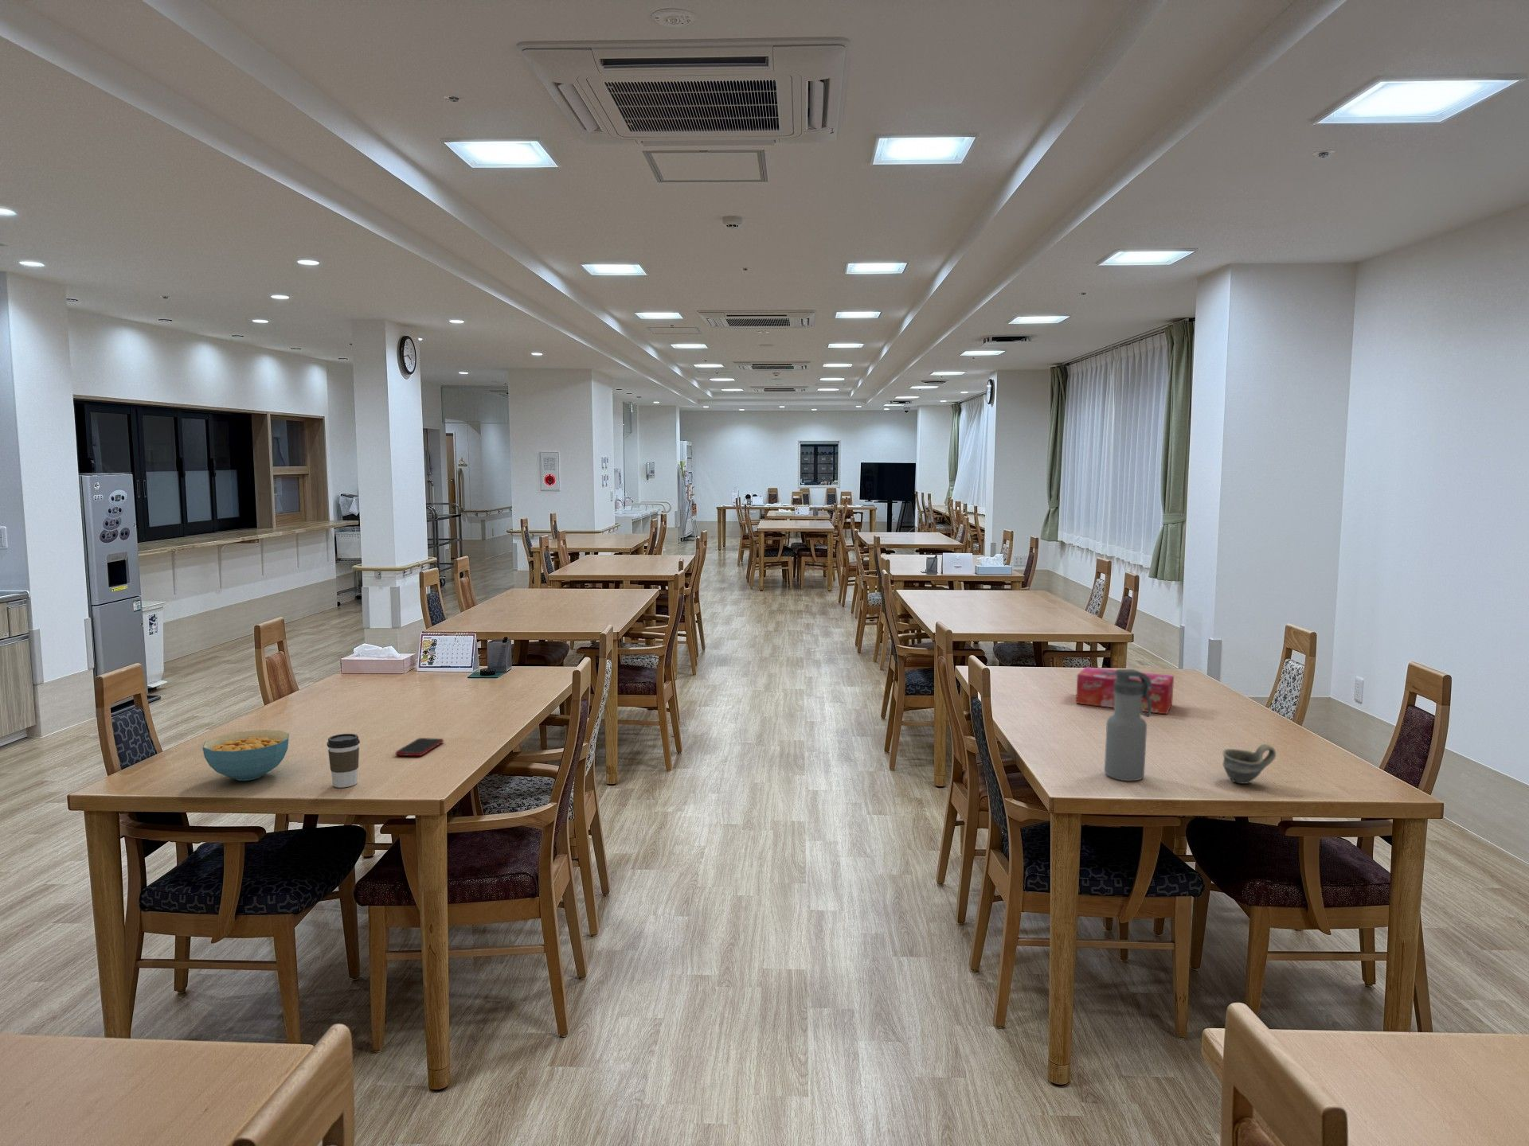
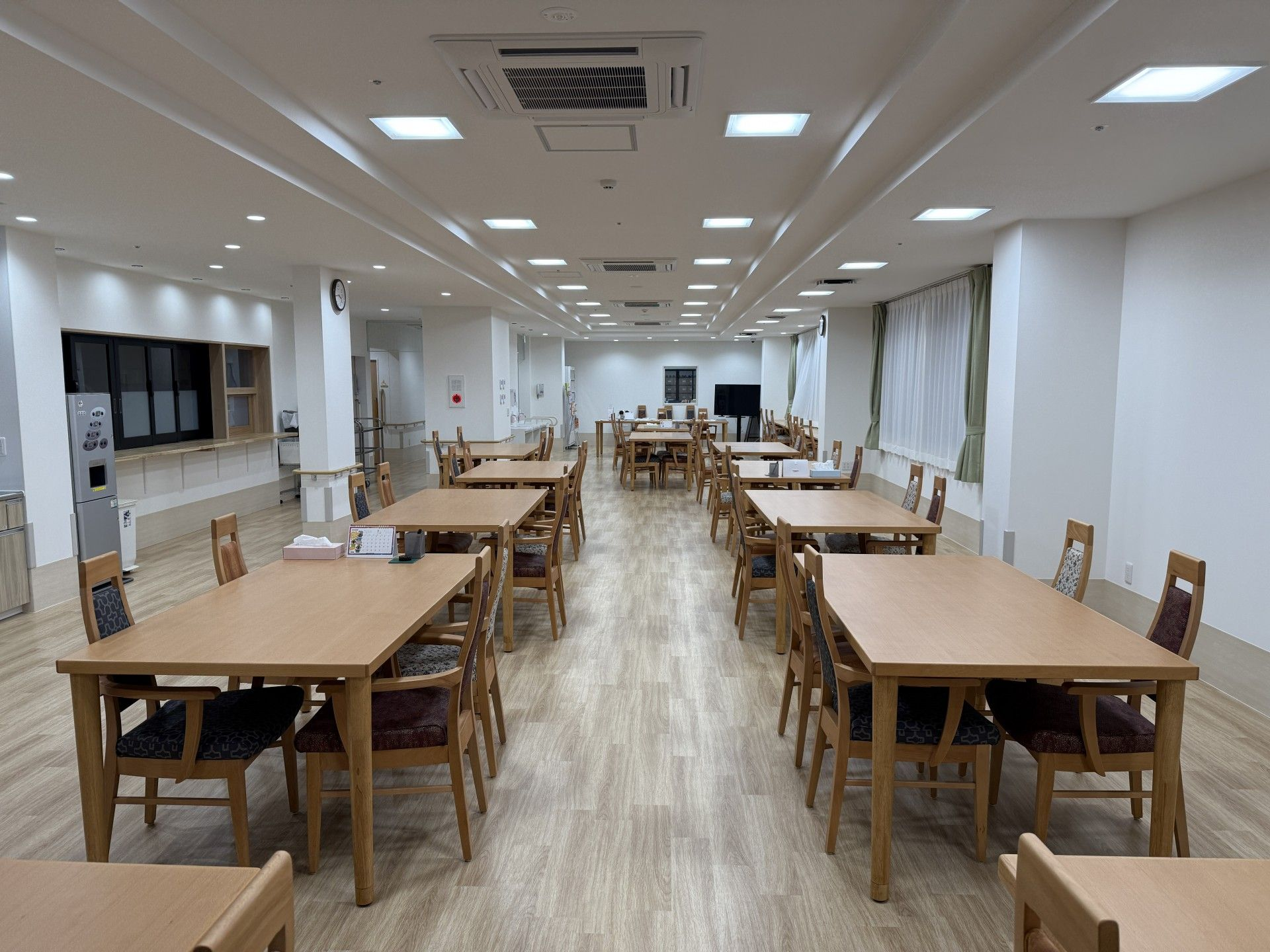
- tissue box [1075,666,1175,715]
- cup [1222,743,1276,785]
- cereal bowl [202,729,290,781]
- coffee cup [326,733,361,787]
- water bottle [1104,668,1151,781]
- cell phone [394,737,444,757]
